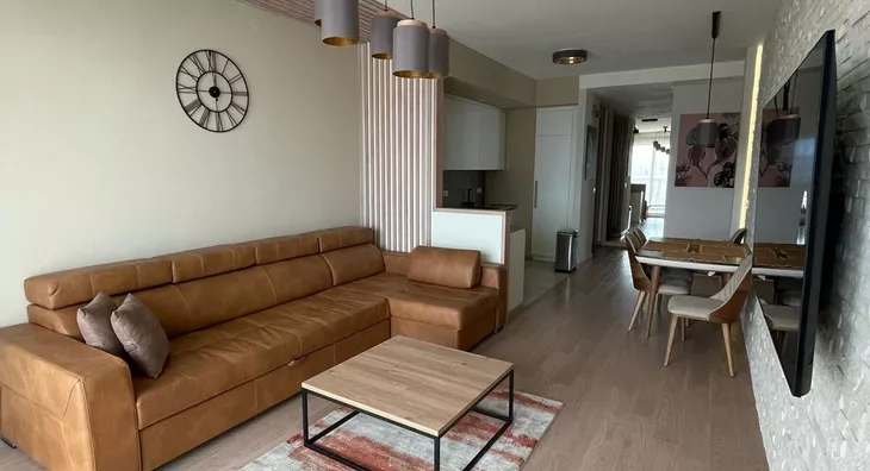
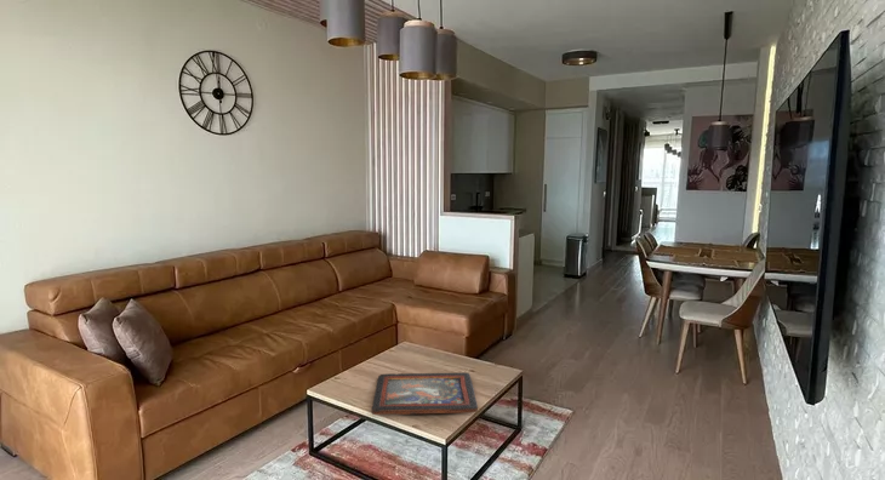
+ decorative tray [370,371,479,416]
